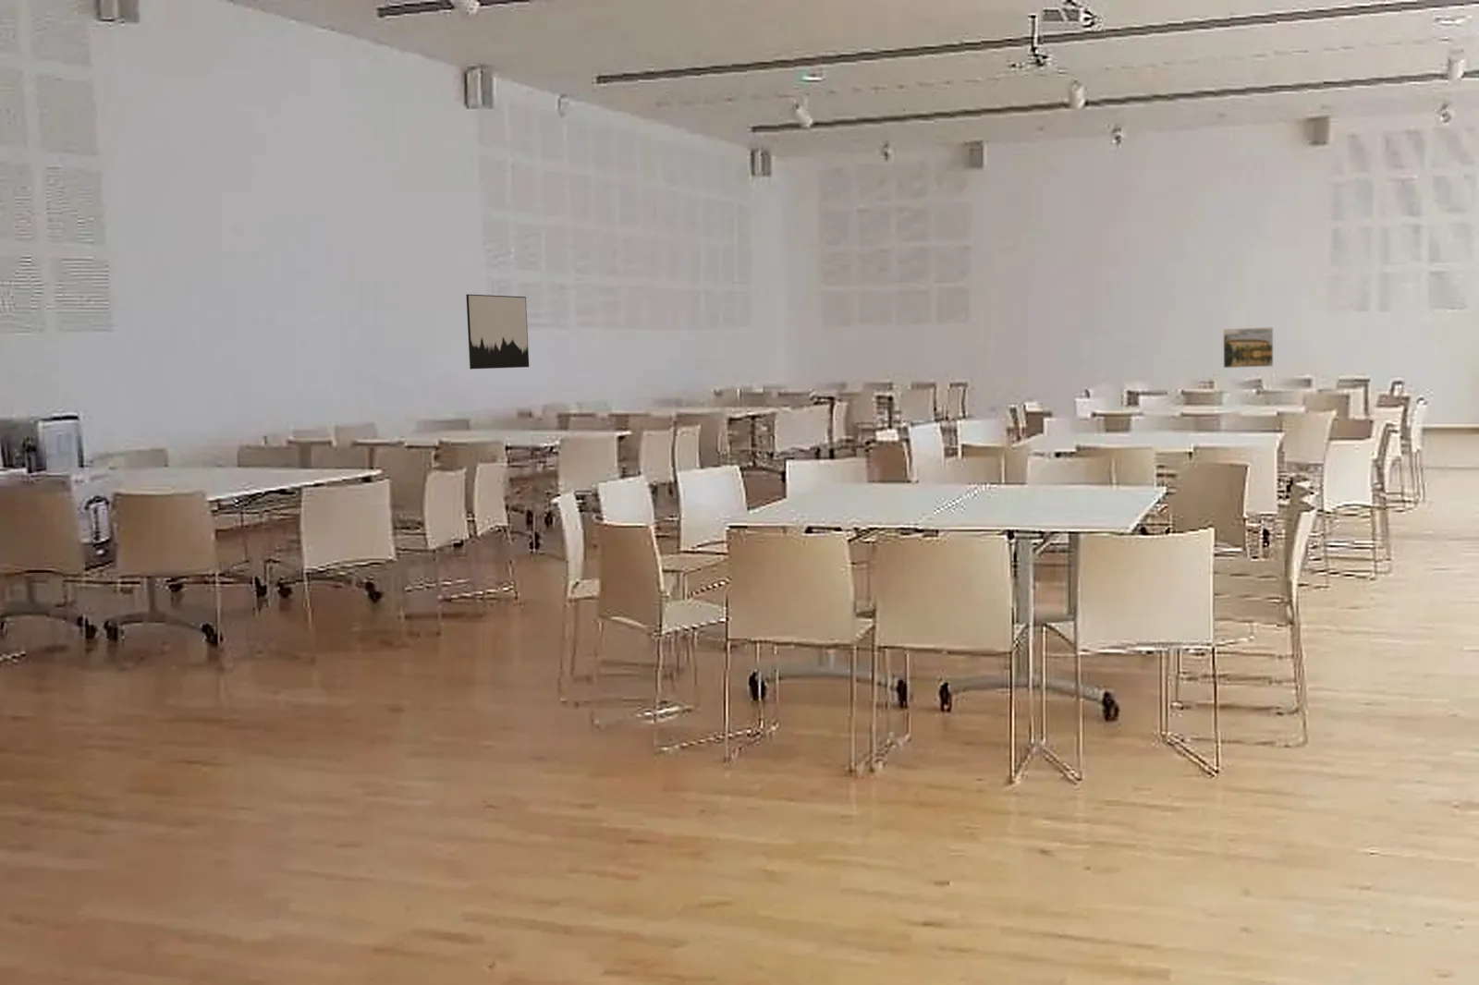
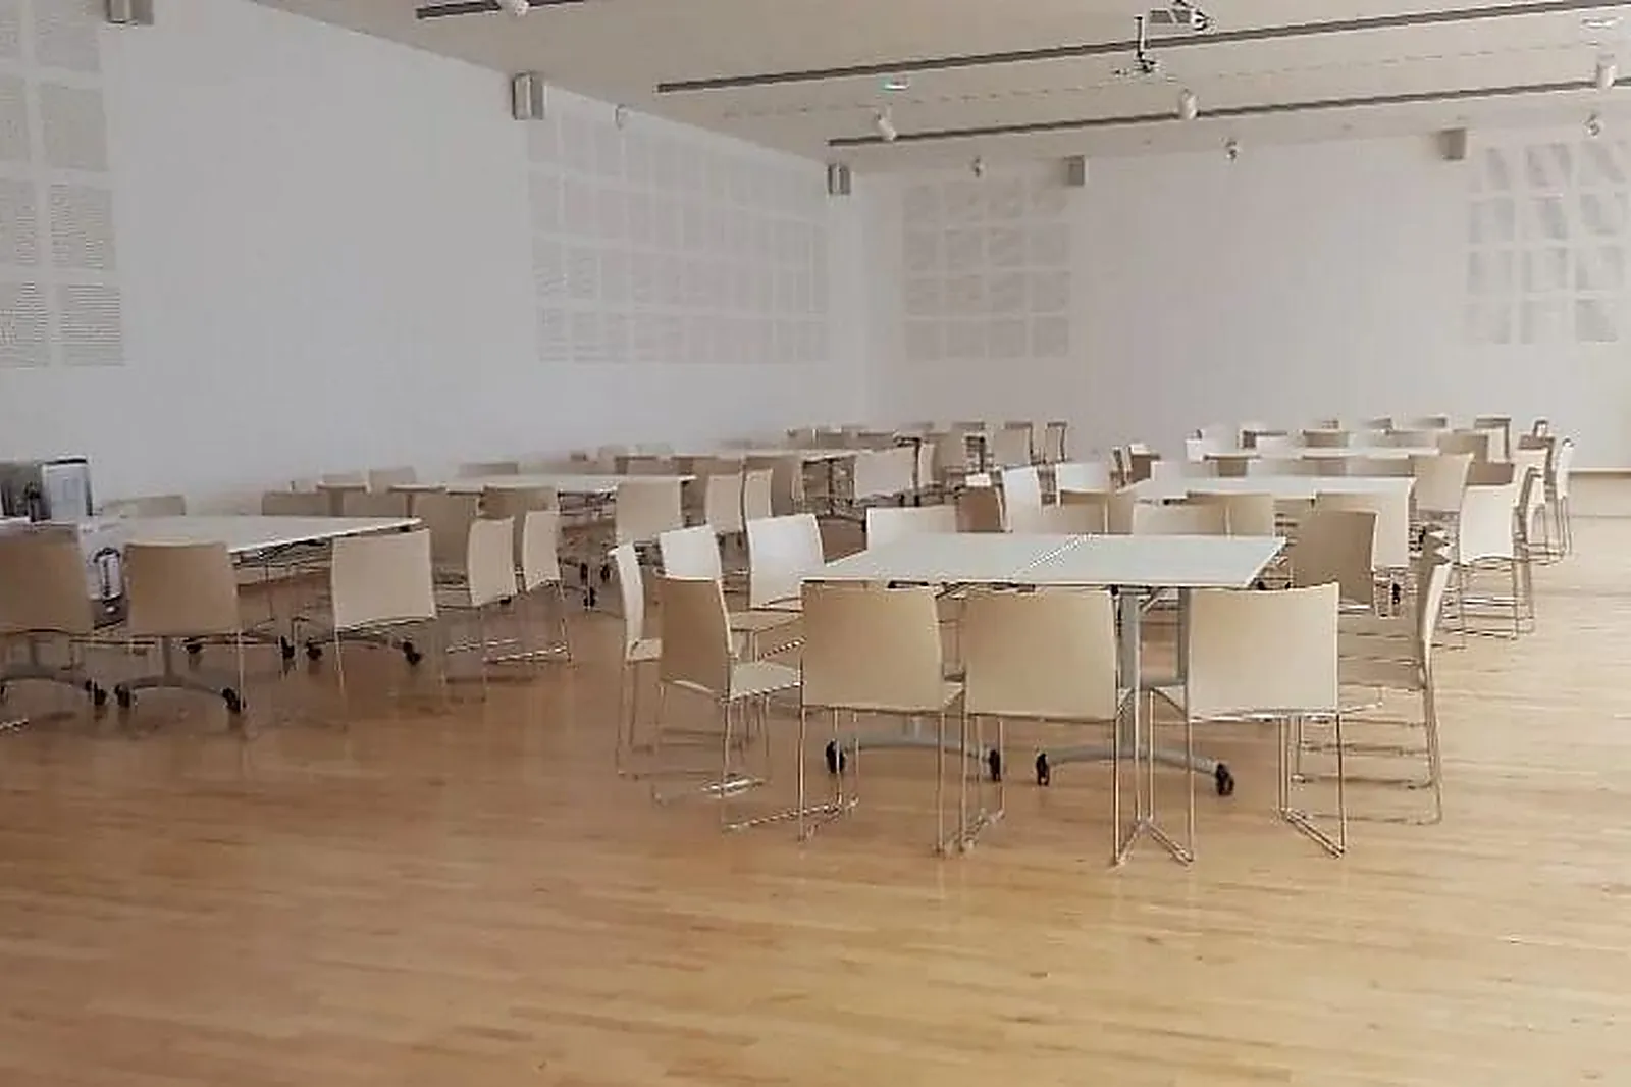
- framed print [1222,327,1273,368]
- wall art [465,294,530,369]
